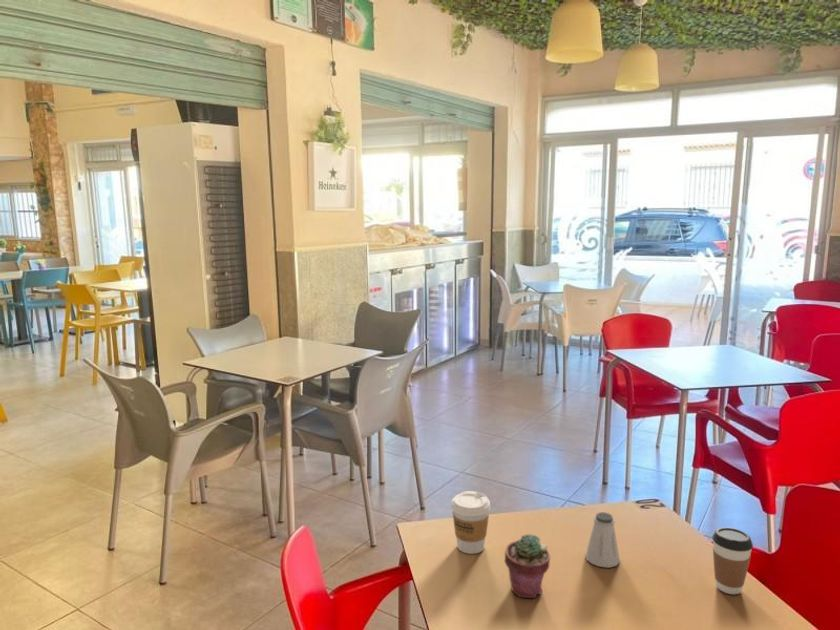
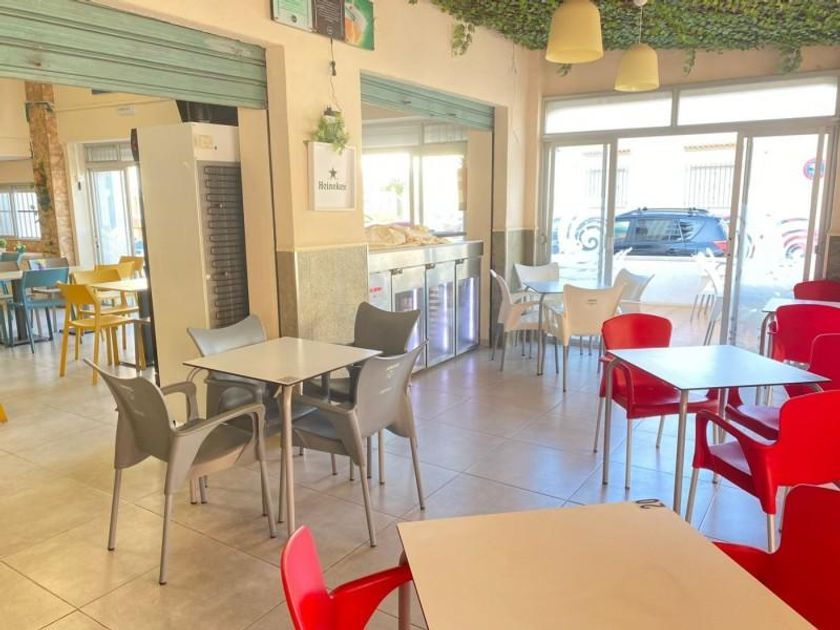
- potted succulent [503,533,551,599]
- coffee cup [450,490,491,555]
- saltshaker [585,511,621,569]
- coffee cup [711,526,754,595]
